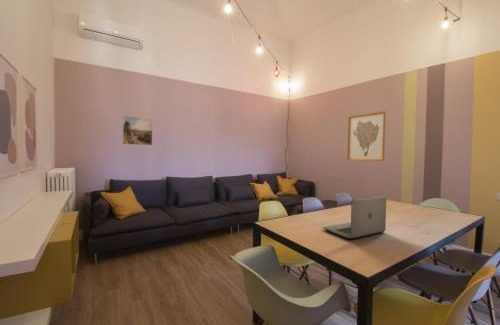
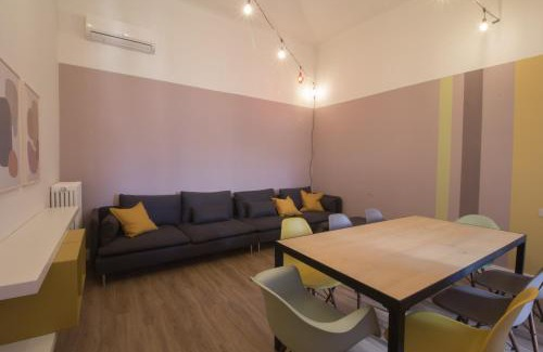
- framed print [122,115,154,146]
- laptop [322,195,387,240]
- wall art [346,110,387,162]
